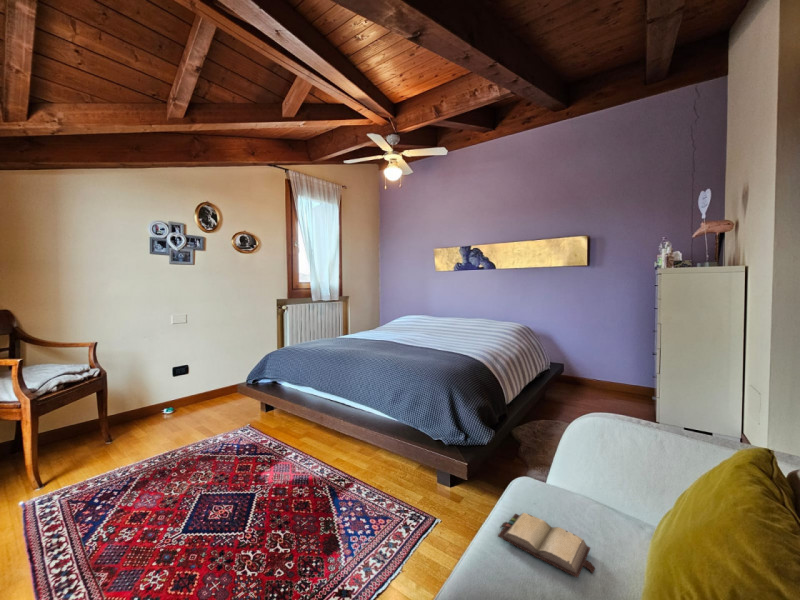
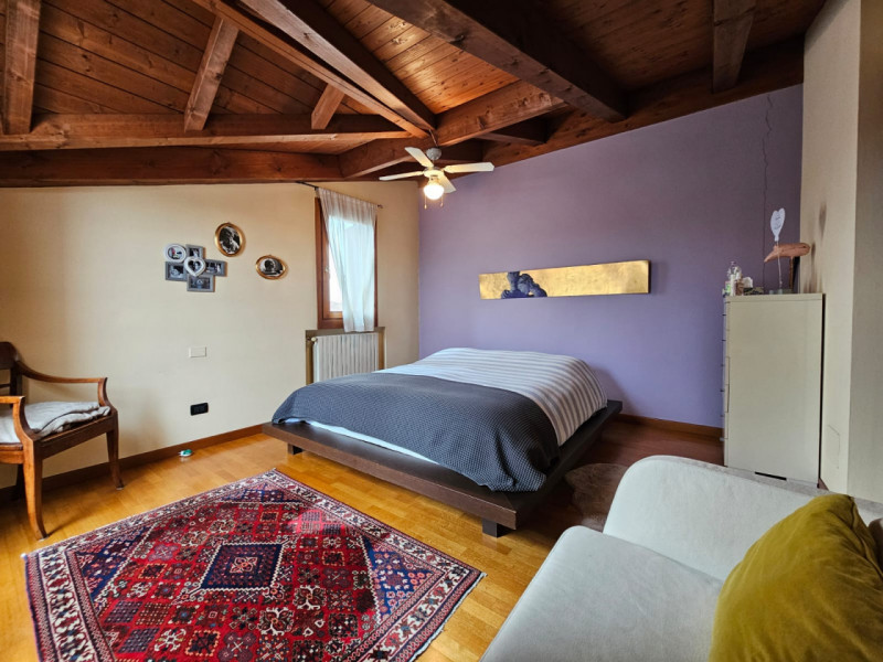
- hardback book [497,512,596,579]
